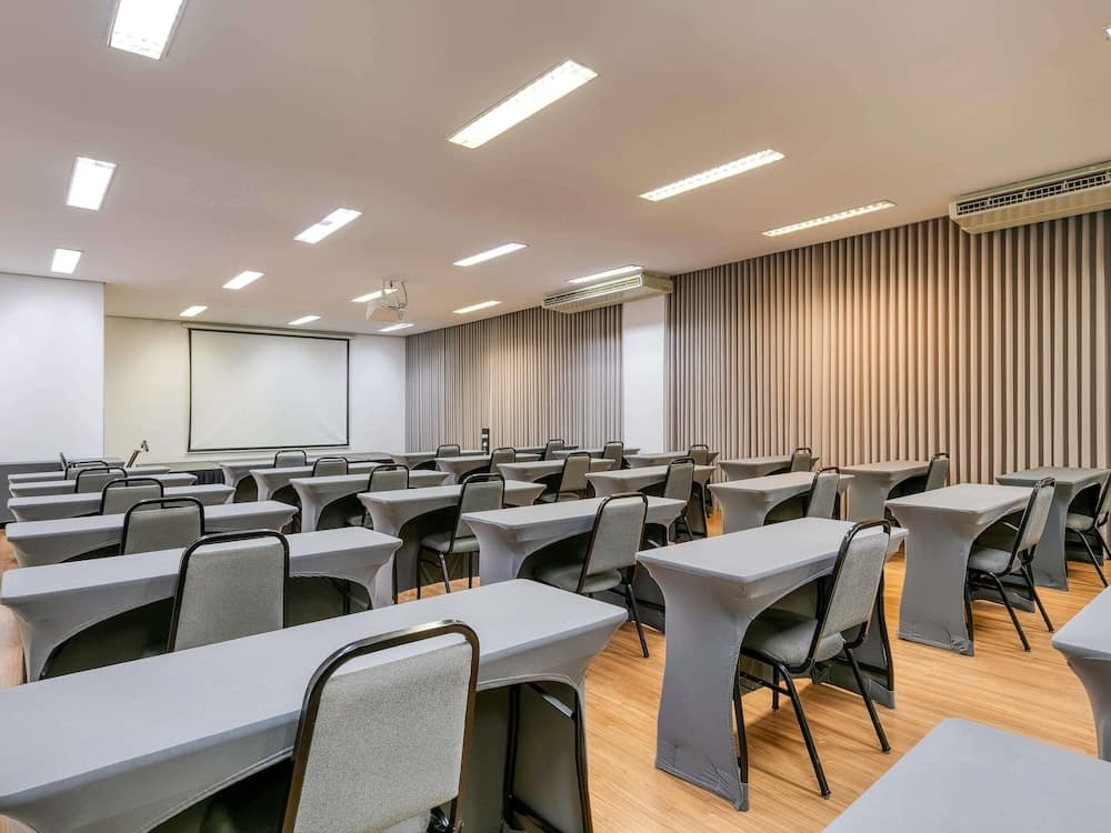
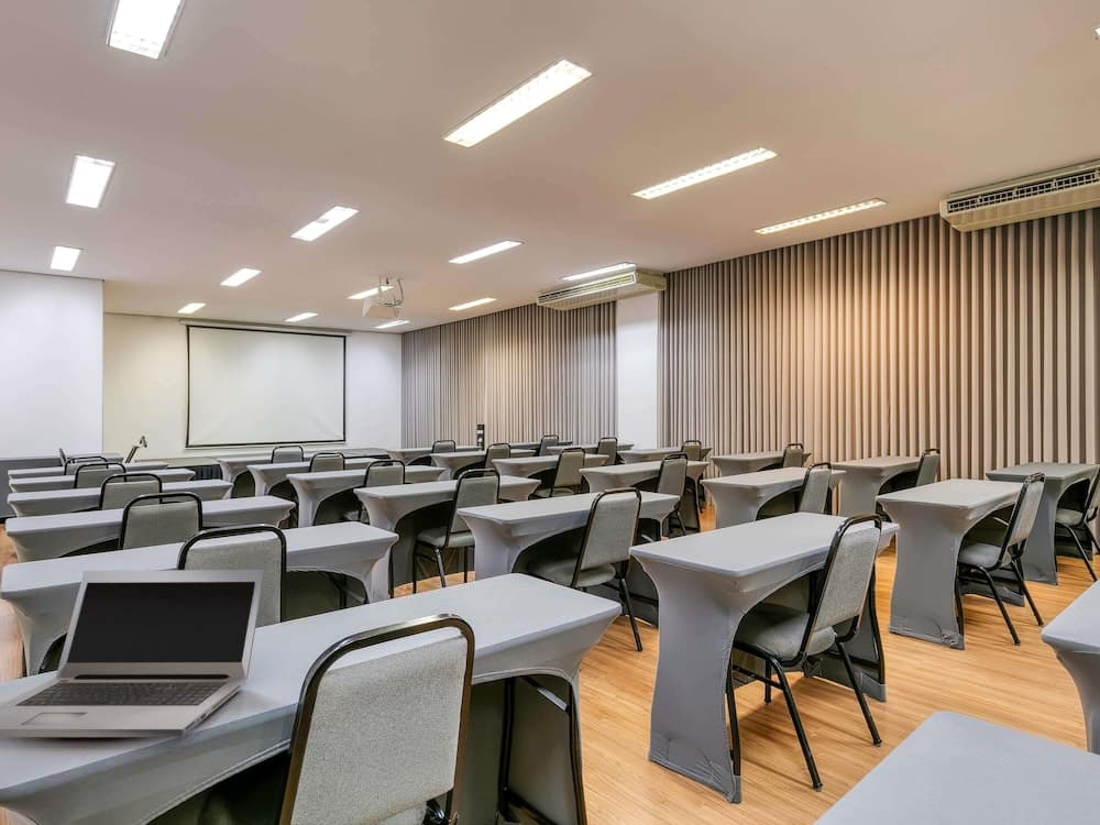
+ laptop [0,569,266,738]
